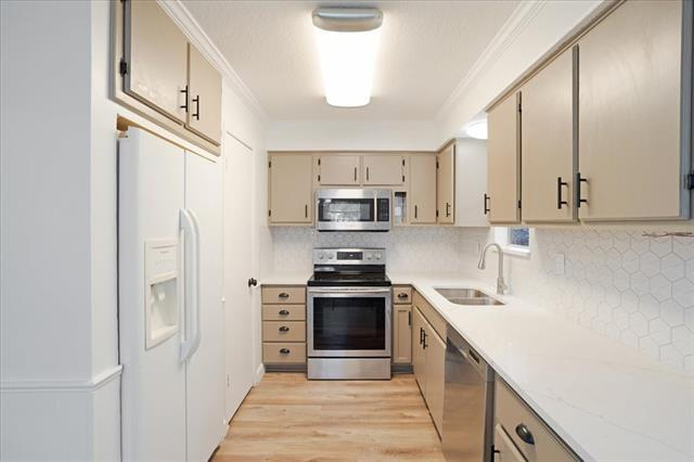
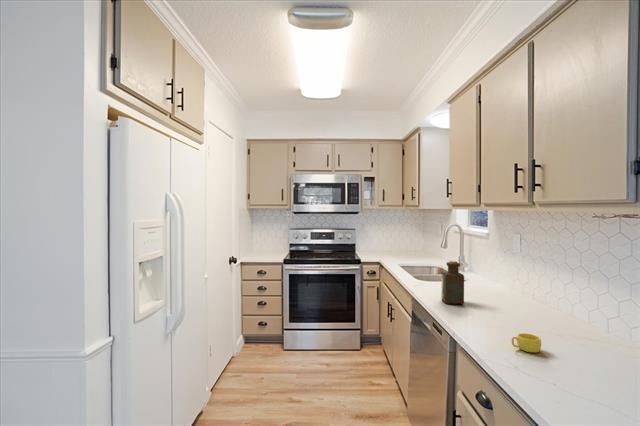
+ cup [511,332,542,354]
+ bottle [441,260,465,305]
